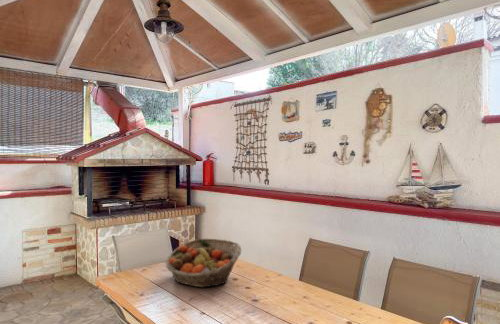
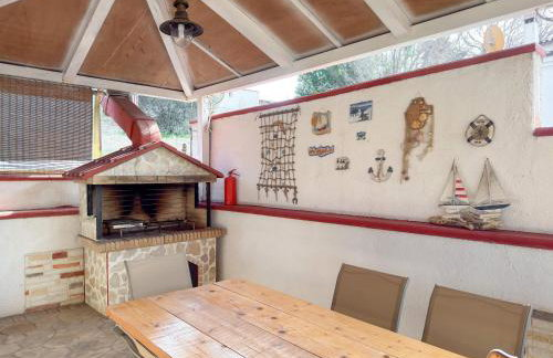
- fruit basket [164,238,242,288]
